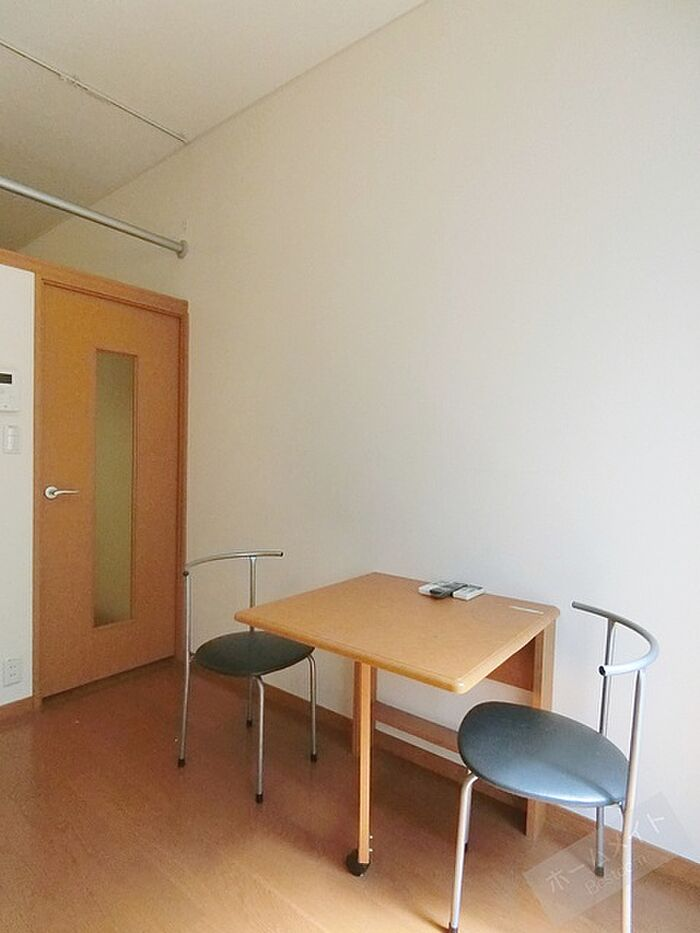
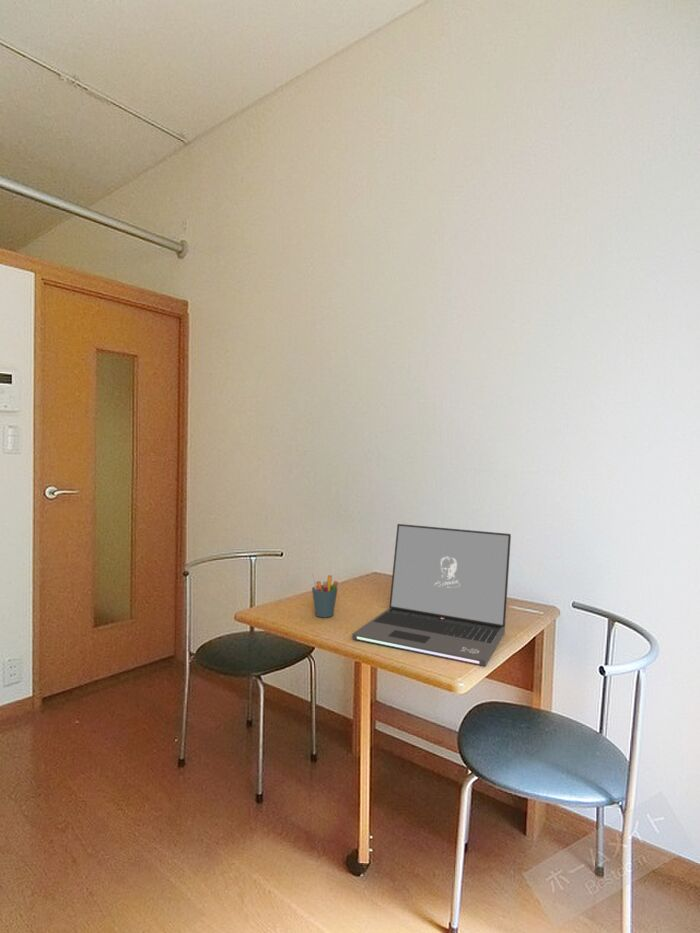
+ pen holder [310,572,339,618]
+ laptop [351,523,512,667]
